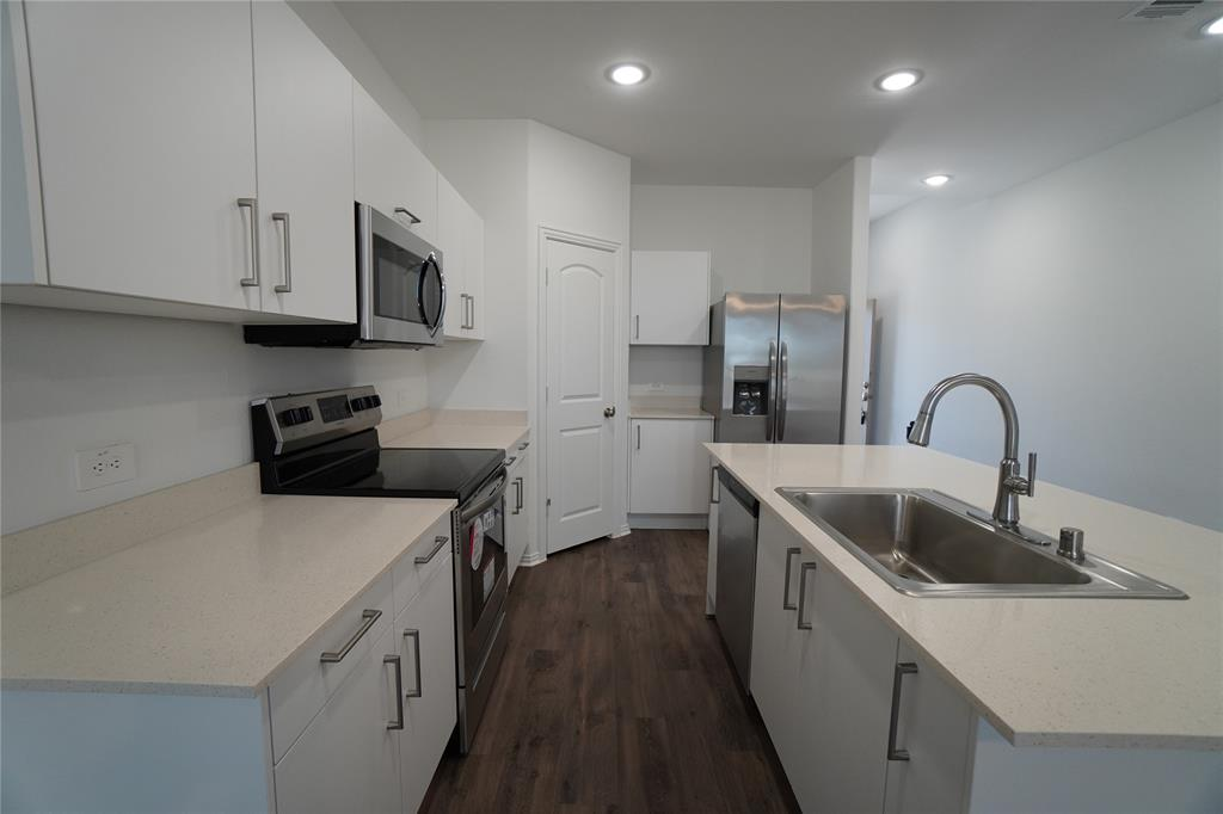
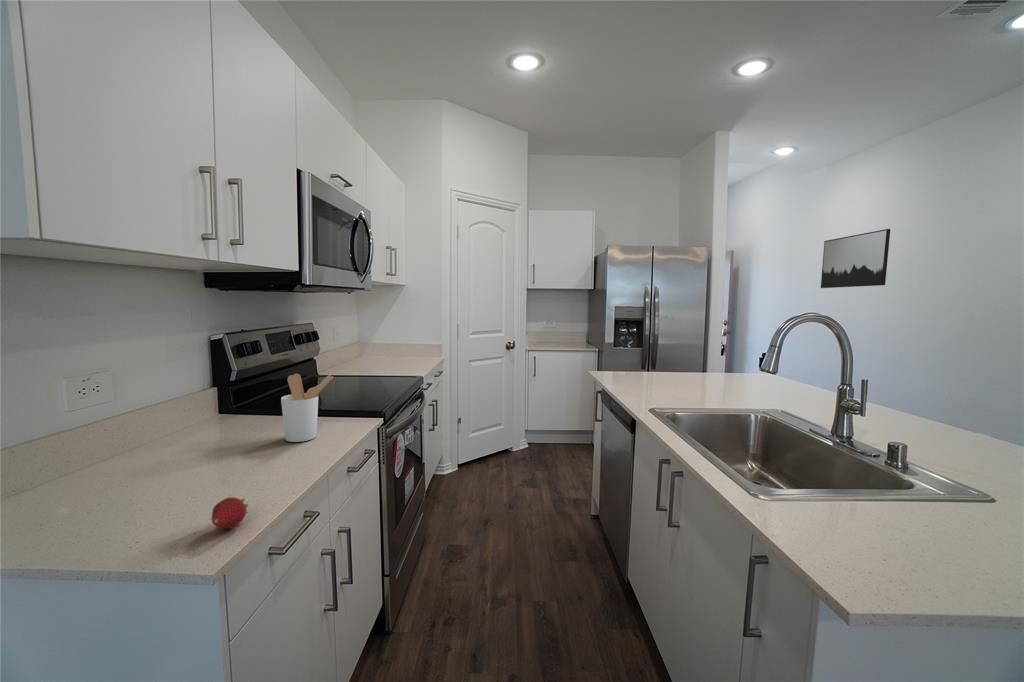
+ utensil holder [280,373,334,443]
+ fruit [211,496,250,529]
+ wall art [820,228,891,289]
